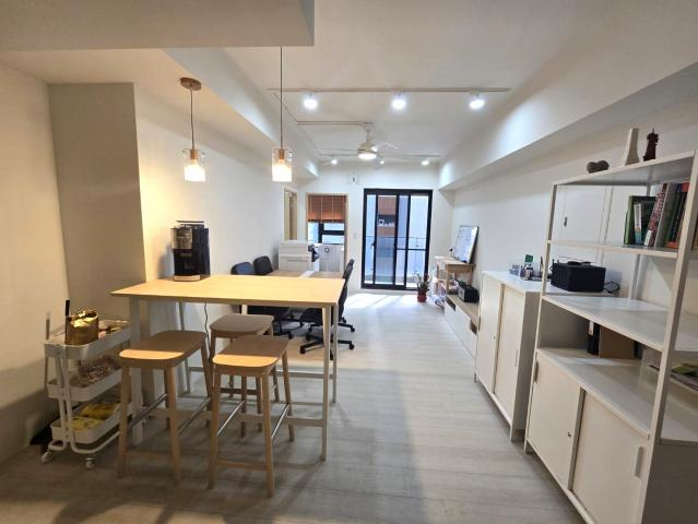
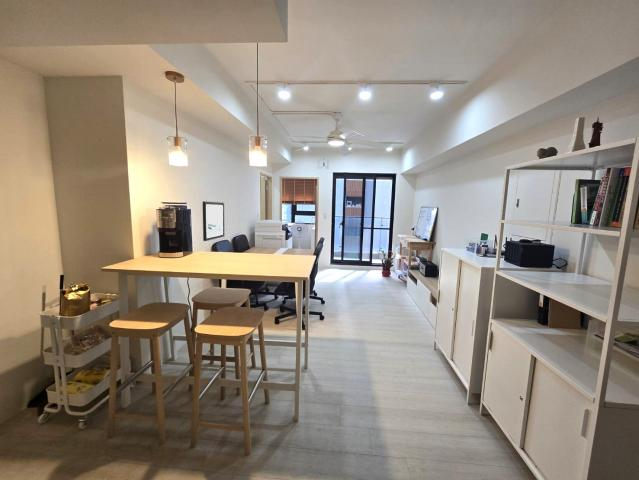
+ wall art [201,200,225,242]
